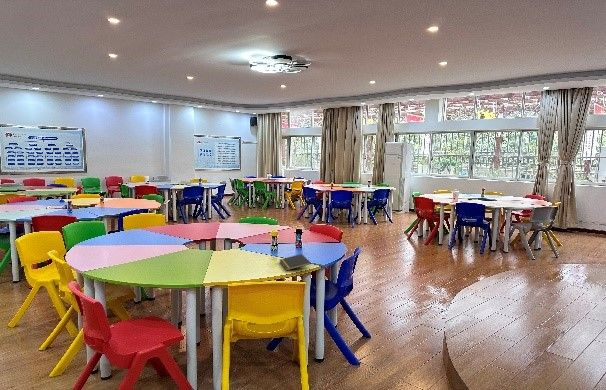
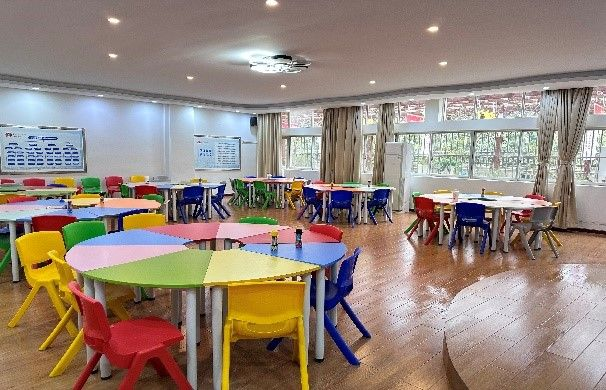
- notepad [279,253,312,271]
